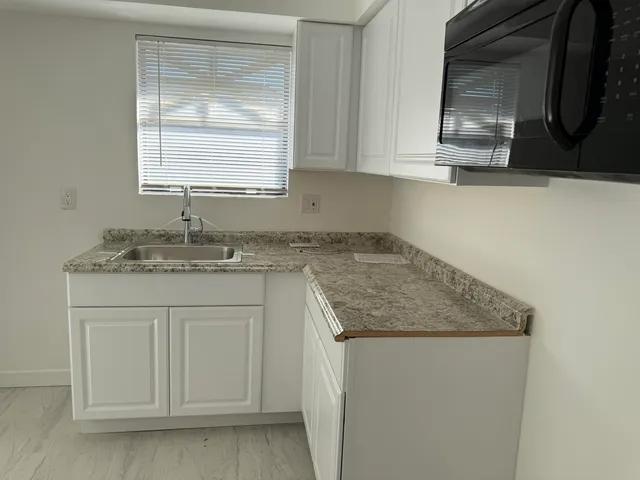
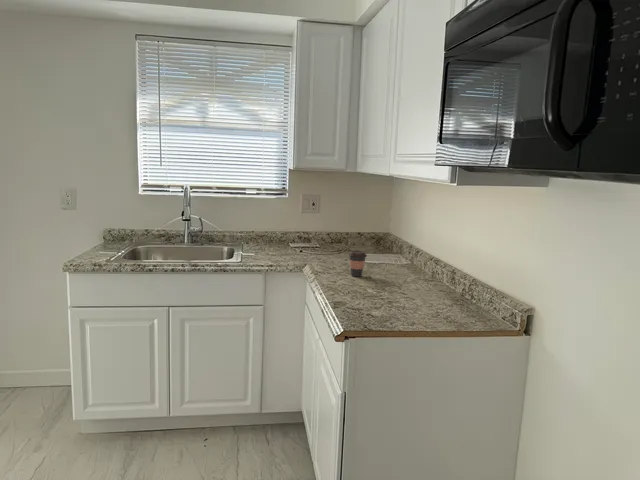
+ coffee cup [348,250,368,278]
